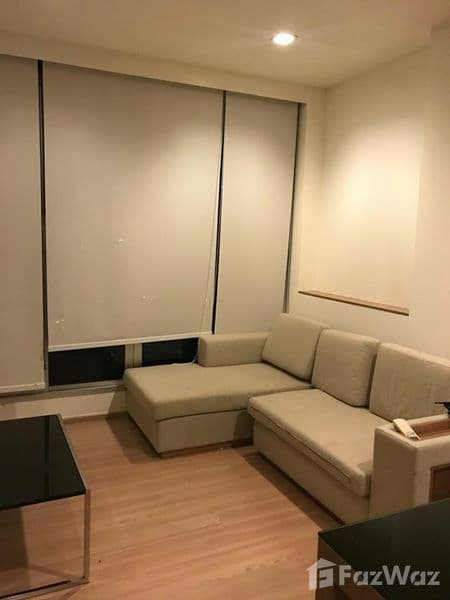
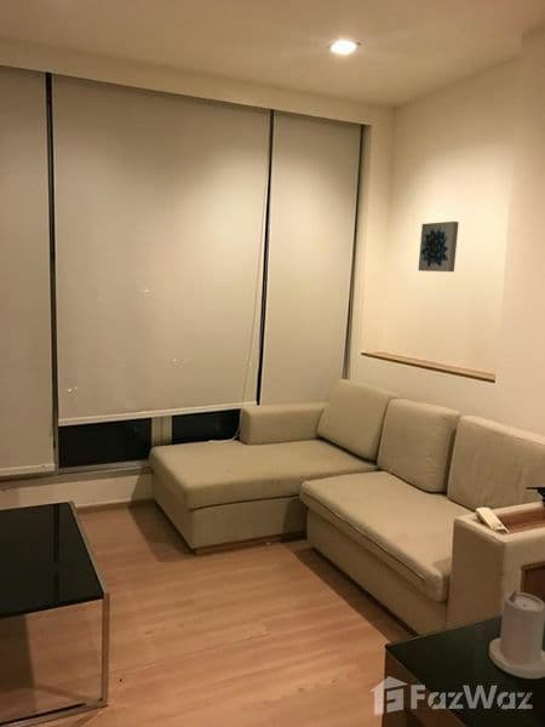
+ candle [488,589,545,680]
+ wall art [417,221,460,273]
